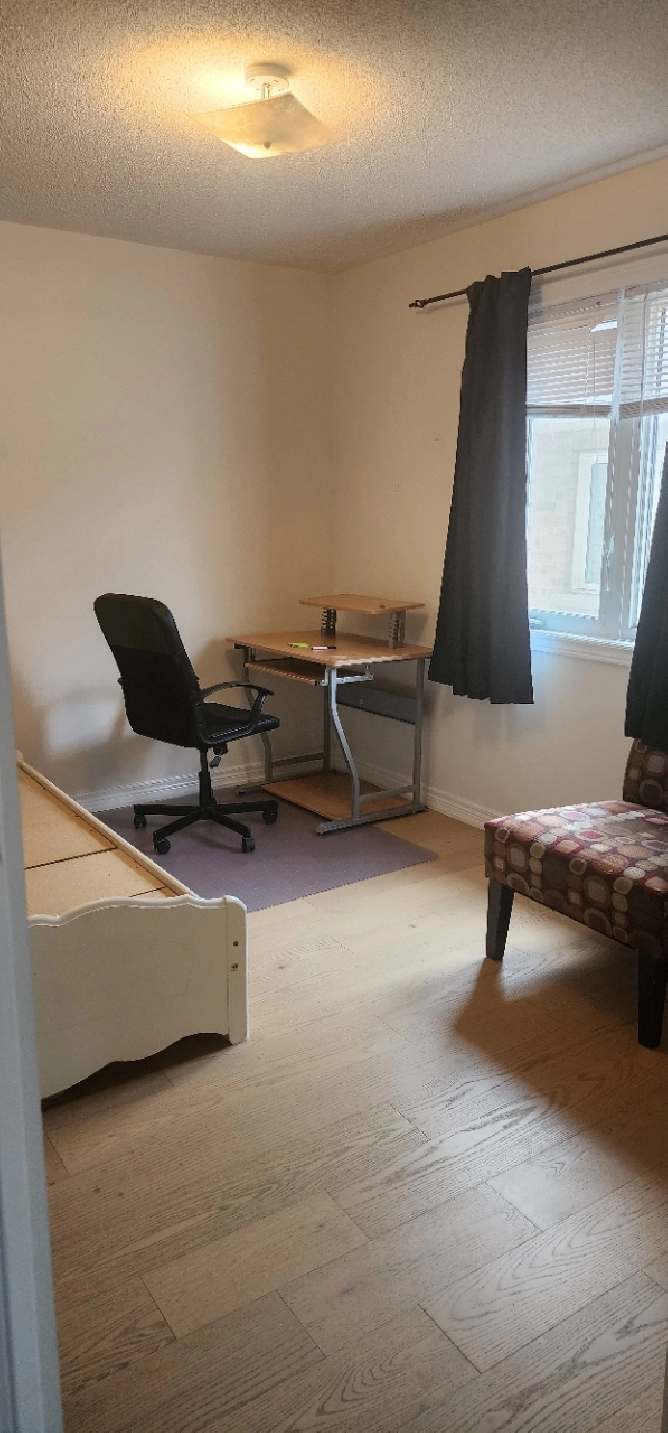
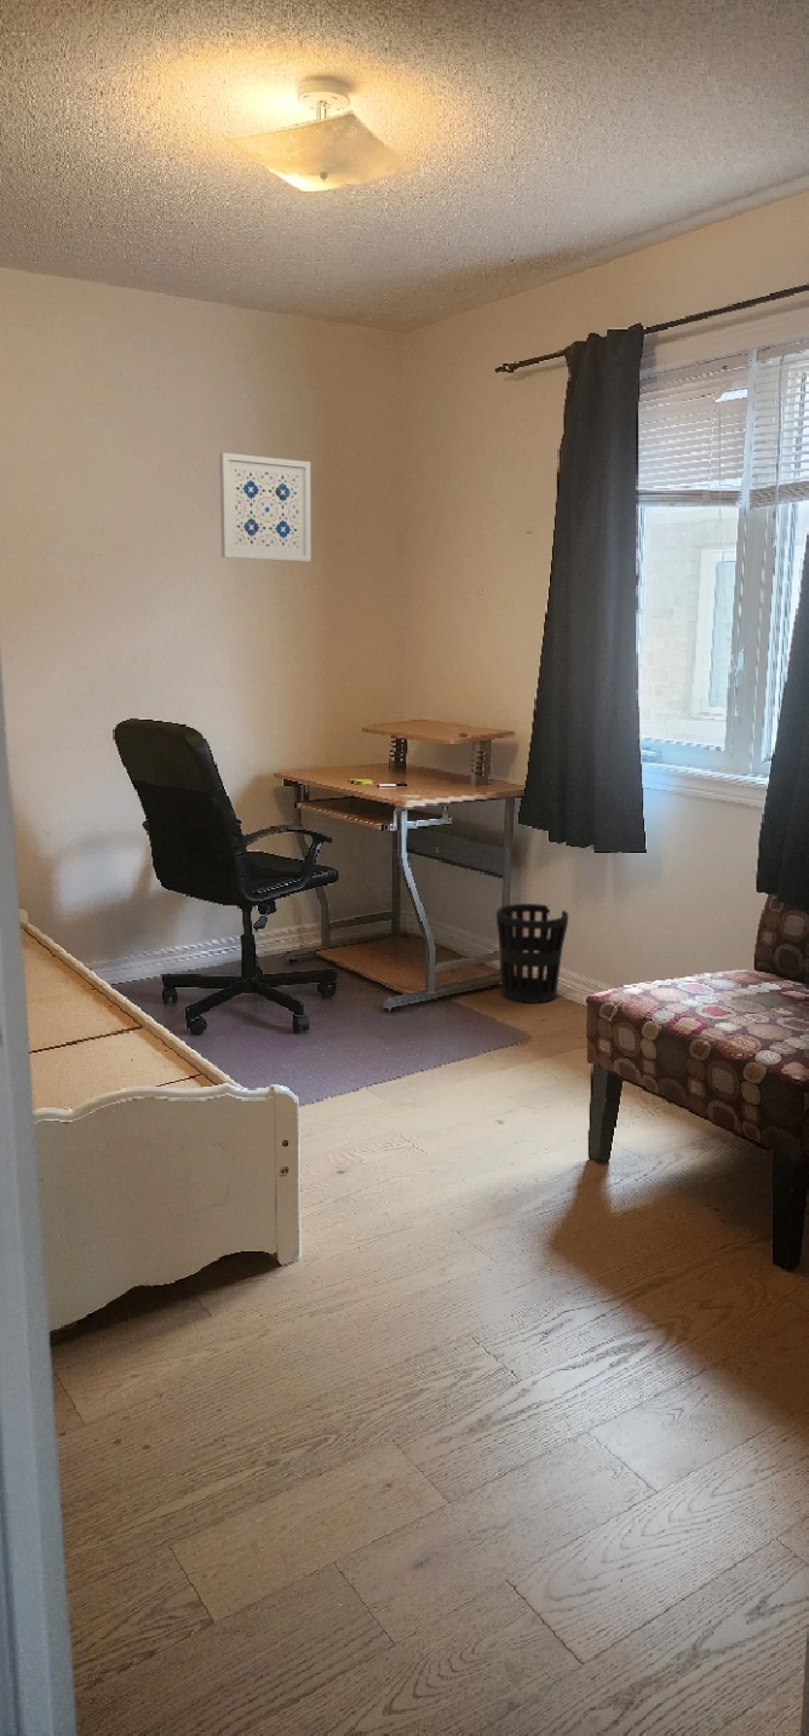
+ wall art [218,452,312,562]
+ wastebasket [495,903,569,1004]
